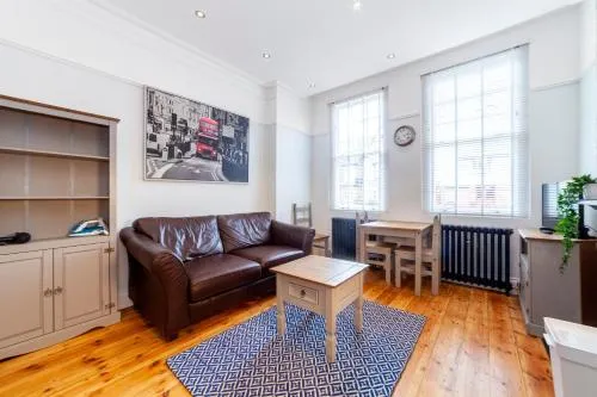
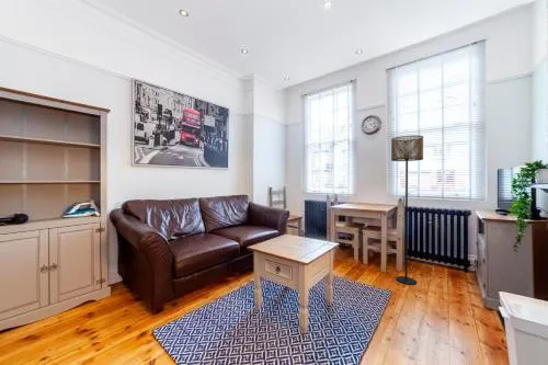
+ floor lamp [390,134,424,286]
